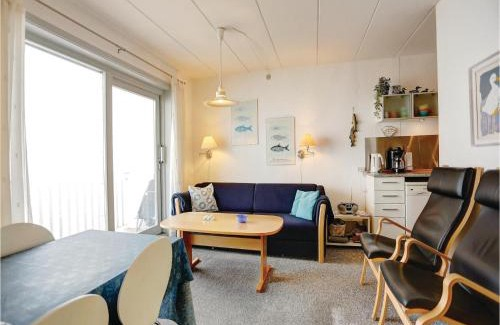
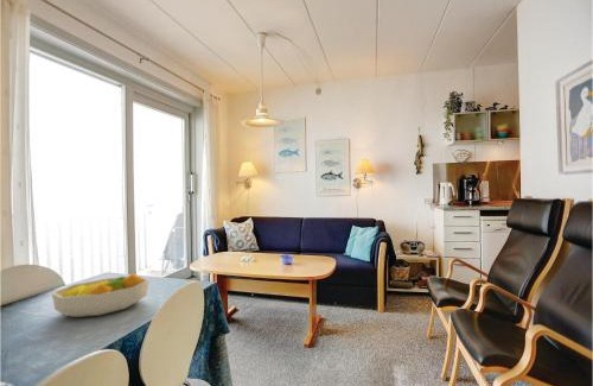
+ fruit bowl [50,272,151,318]
